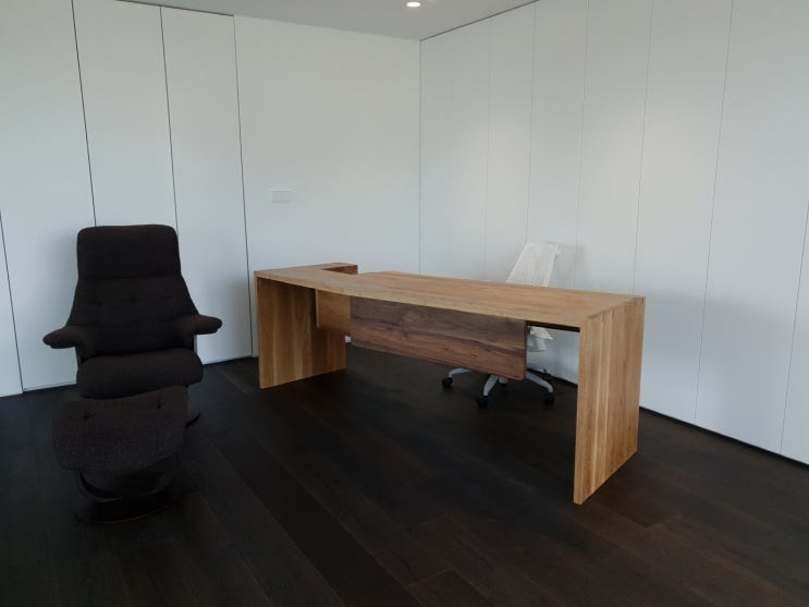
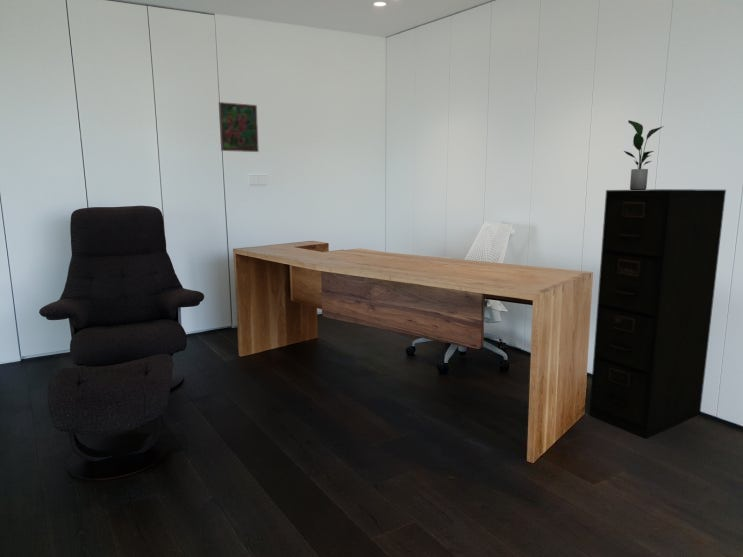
+ potted plant [623,119,665,190]
+ filing cabinet [588,188,727,440]
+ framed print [218,101,260,153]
